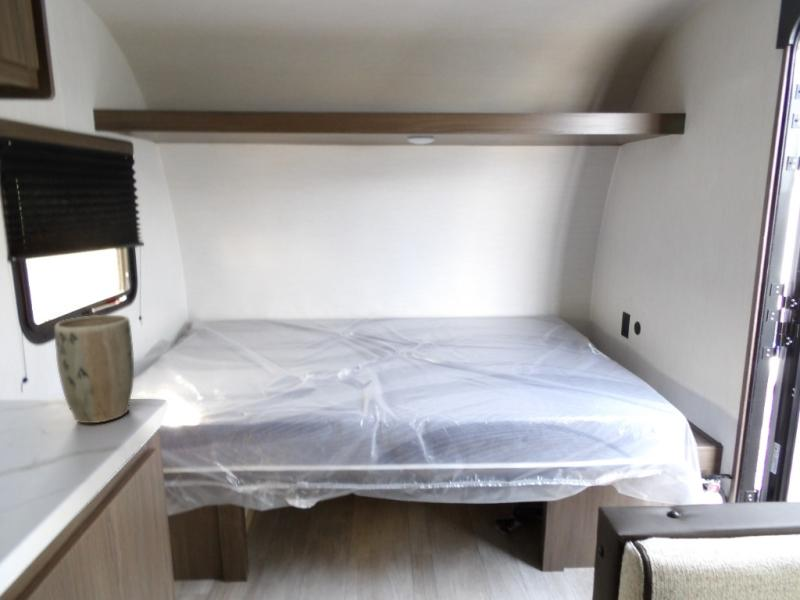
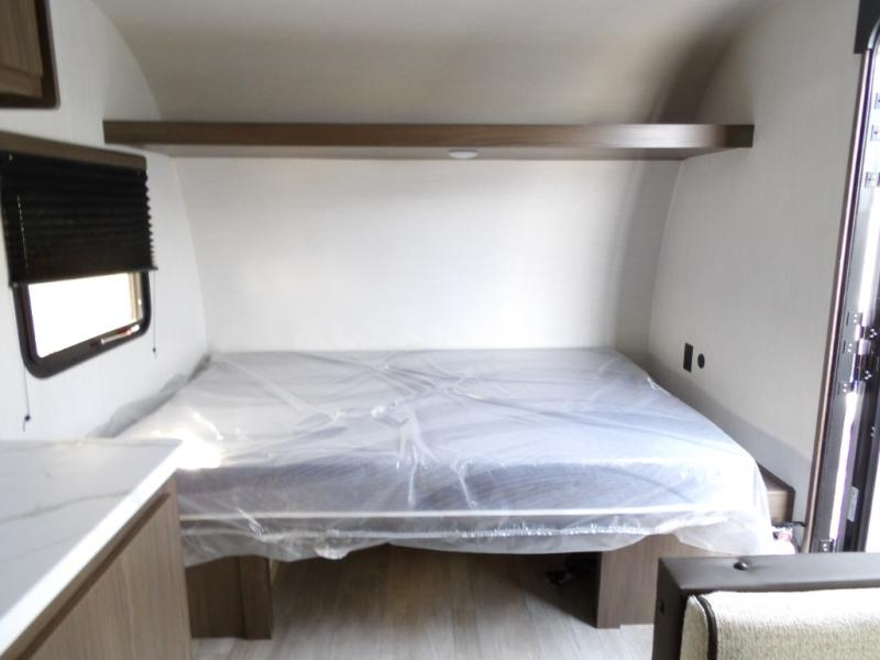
- plant pot [53,314,135,424]
